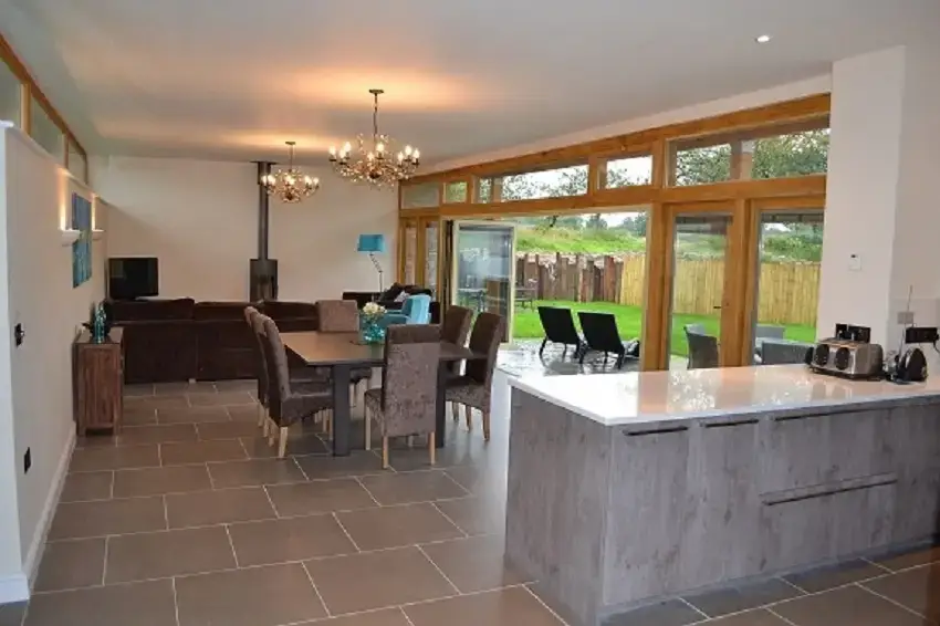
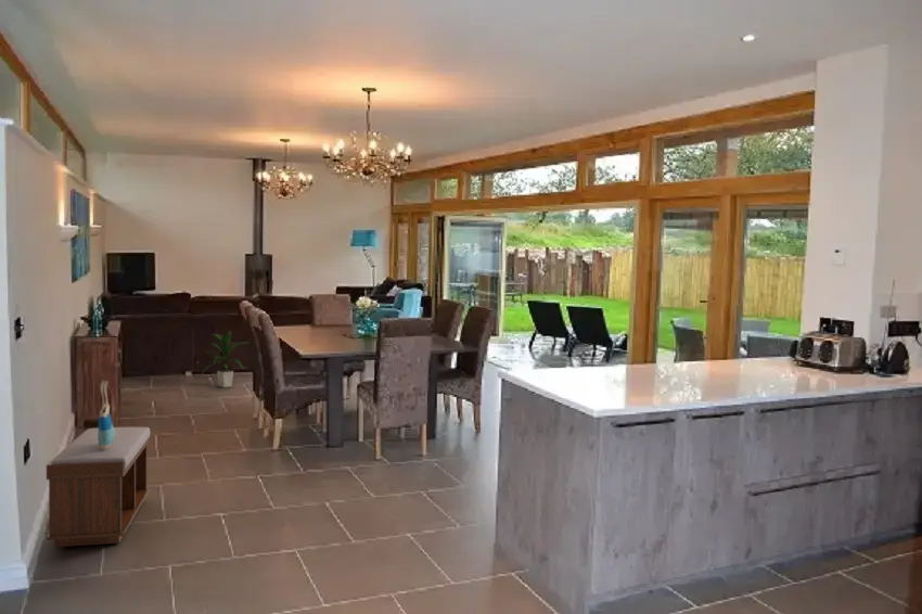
+ tote bag [98,380,115,450]
+ indoor plant [200,330,248,388]
+ bench [46,426,151,548]
